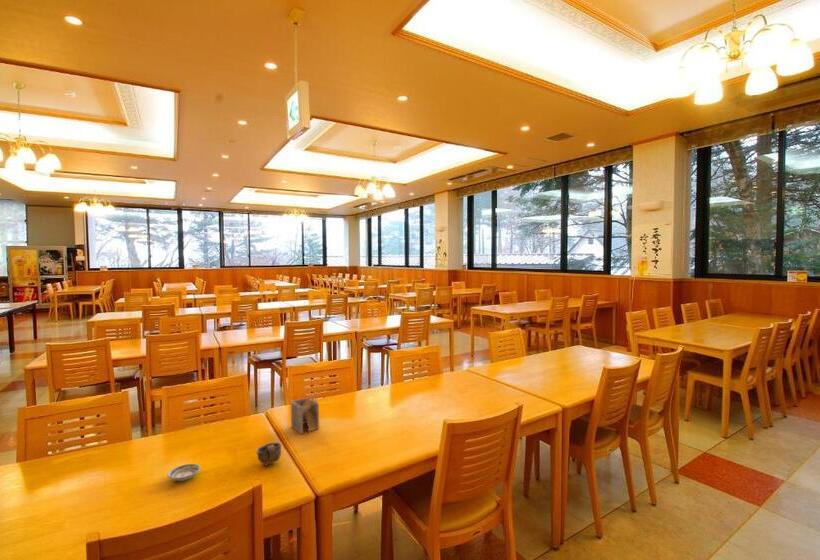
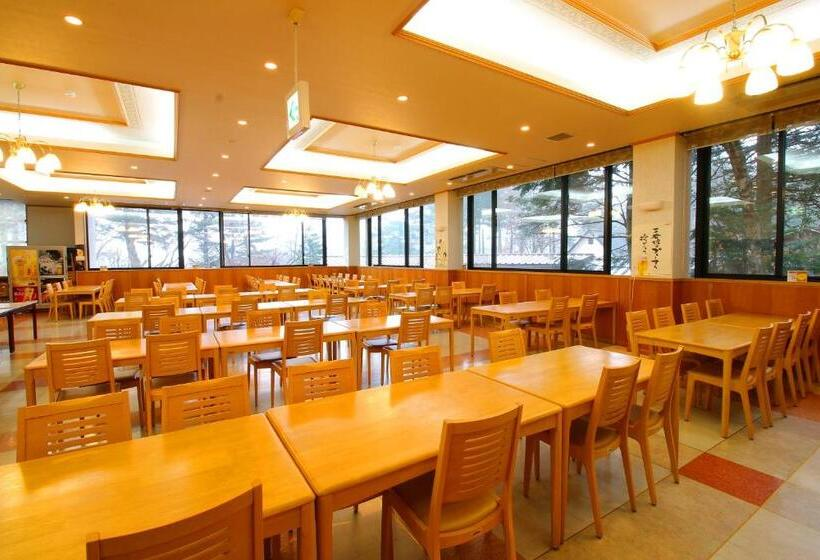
- napkin holder [290,393,320,435]
- cup [255,441,282,467]
- saucer [166,463,202,482]
